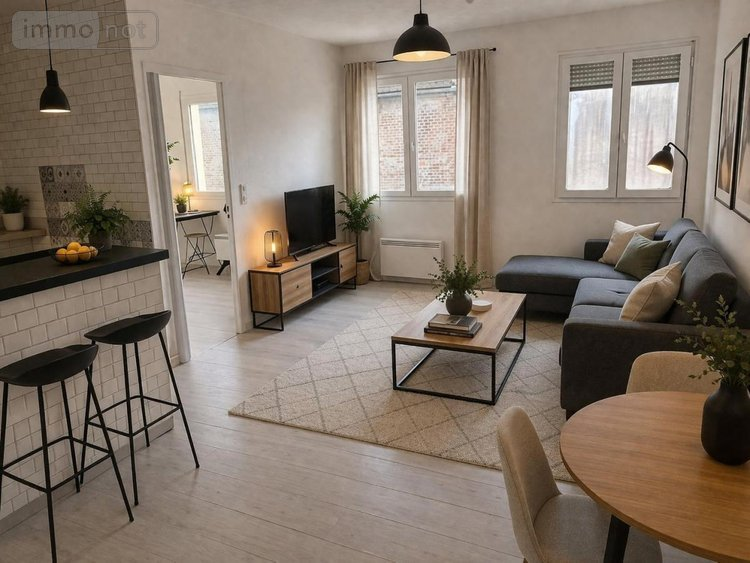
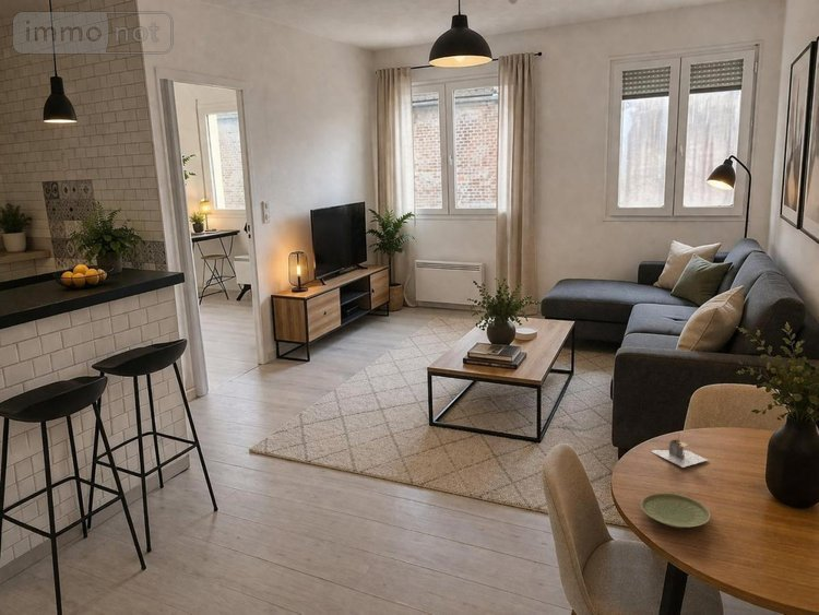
+ plate [640,492,711,529]
+ architectural model [650,433,708,469]
